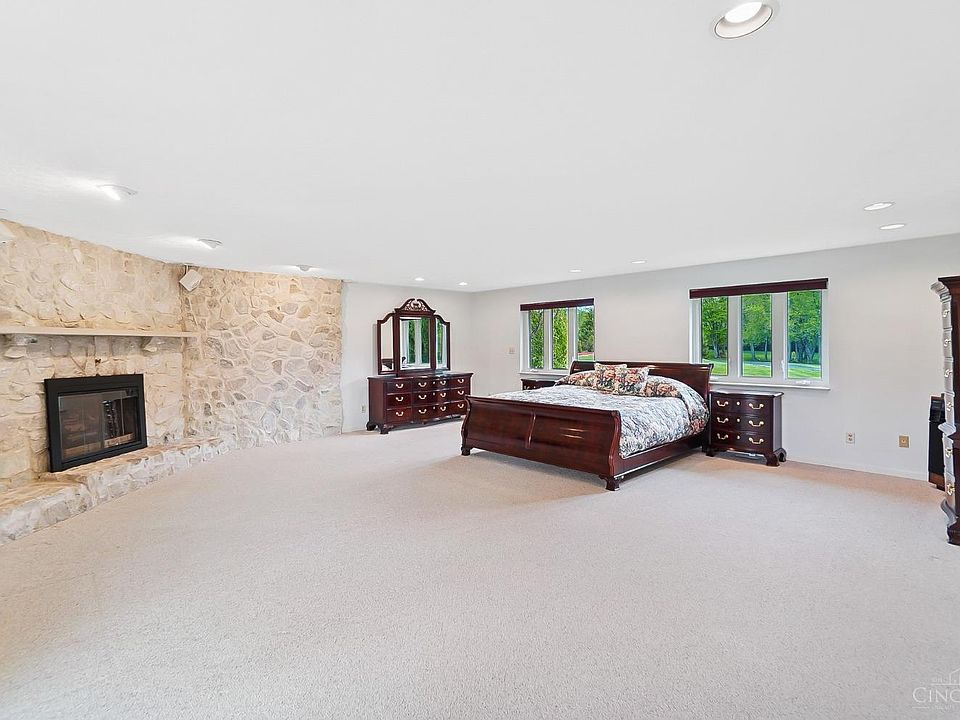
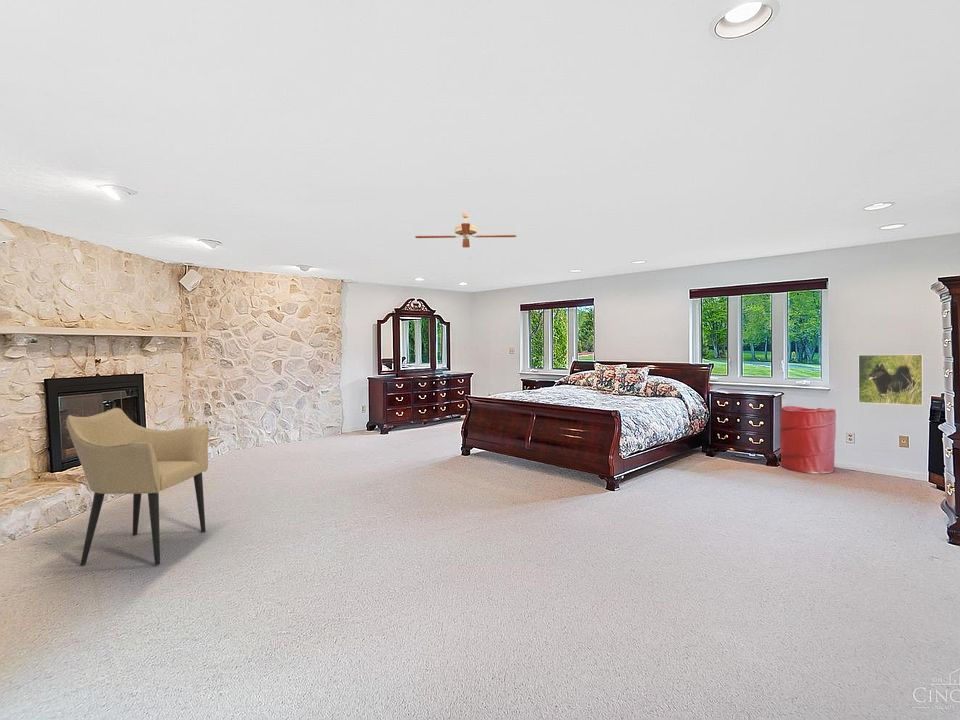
+ armchair [65,407,210,566]
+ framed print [857,353,924,406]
+ laundry hamper [779,405,837,474]
+ ceiling fan [414,212,517,259]
